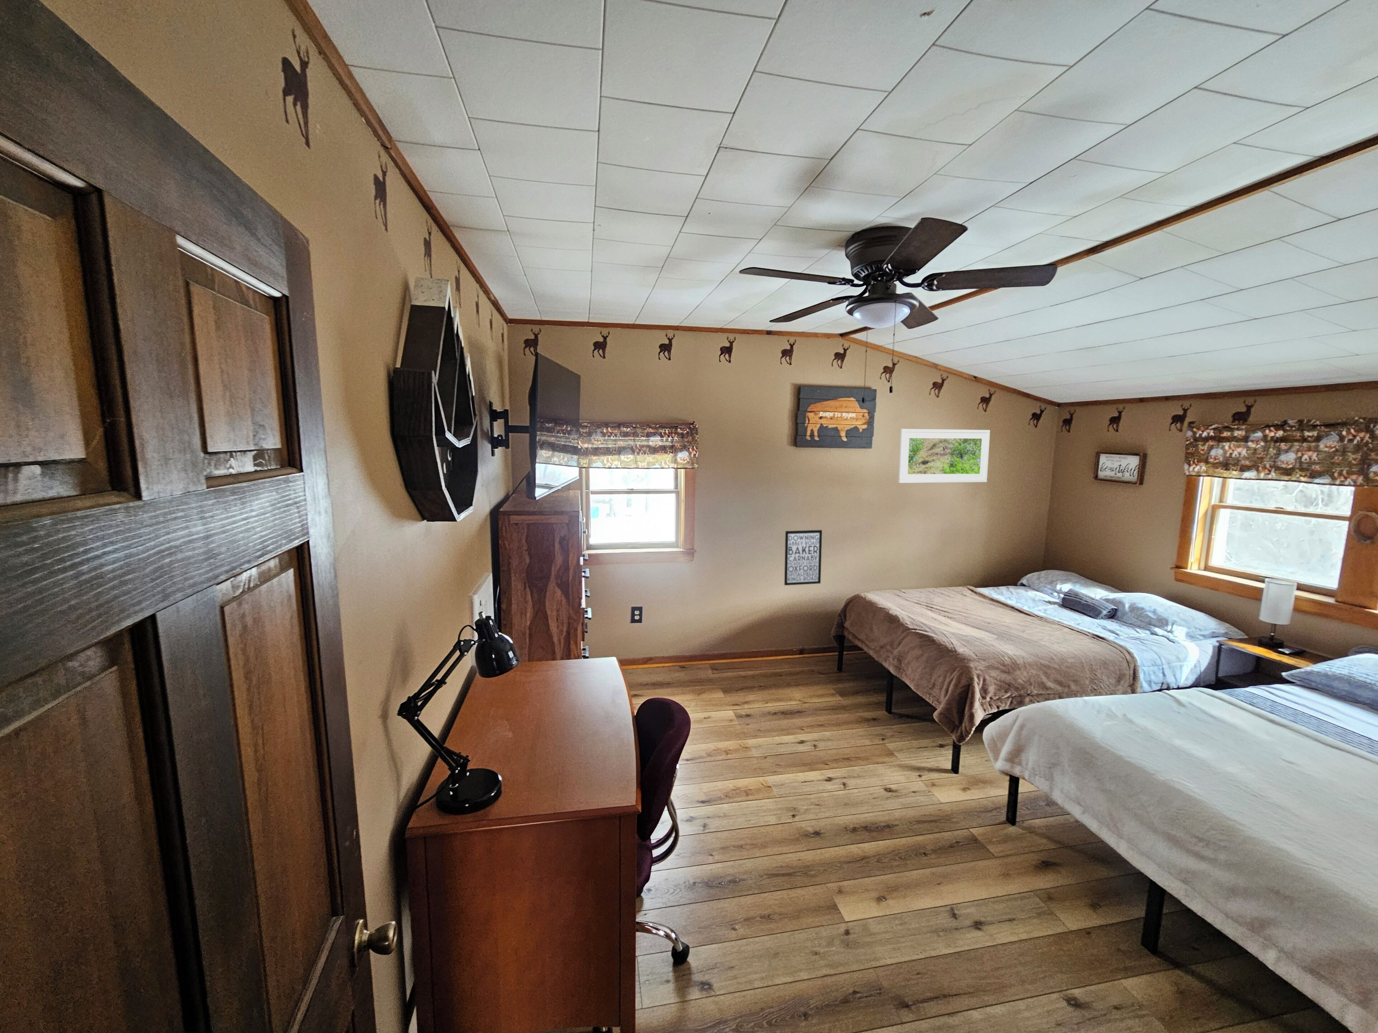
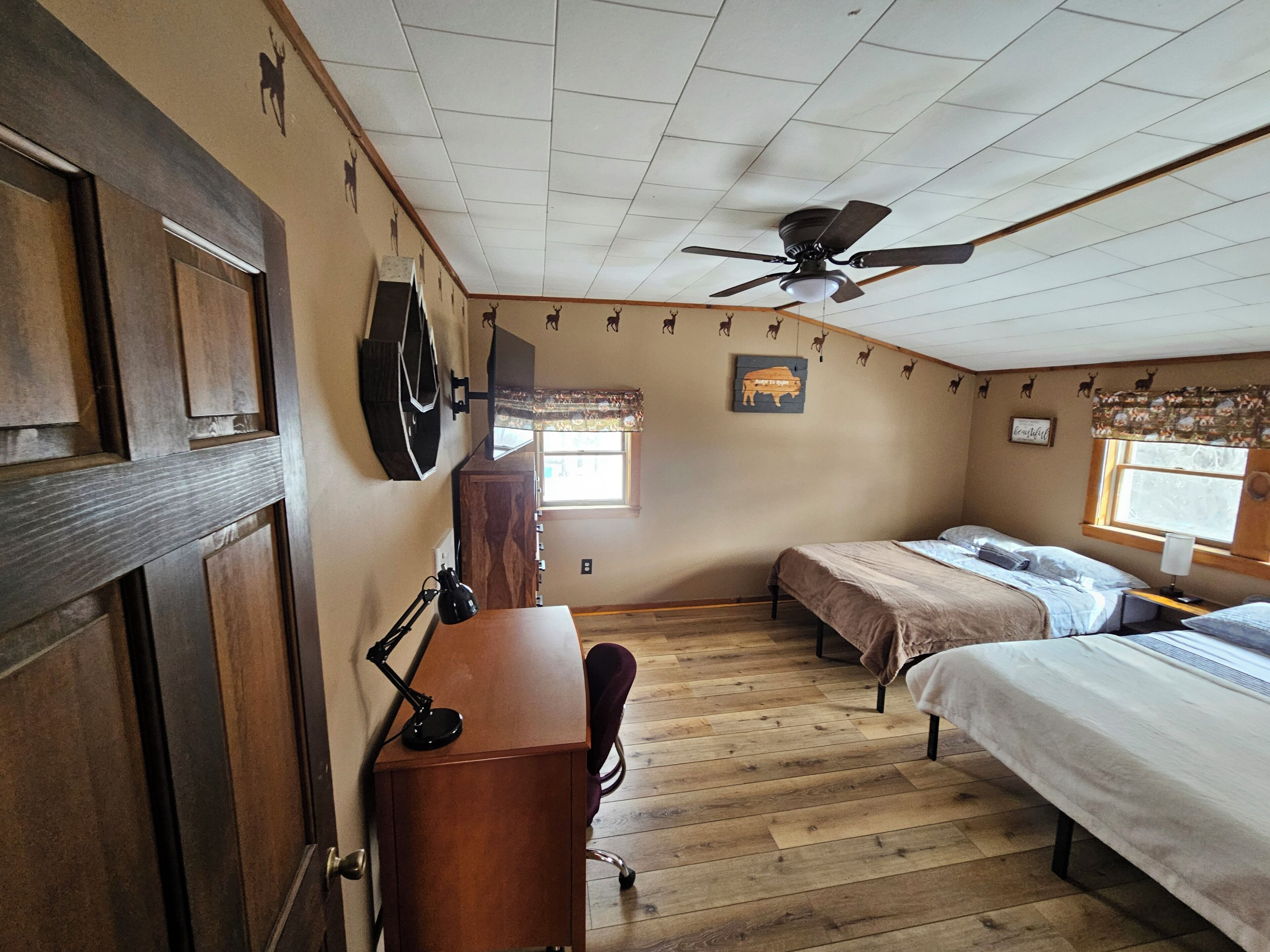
- wall art [784,530,822,586]
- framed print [897,429,991,484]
